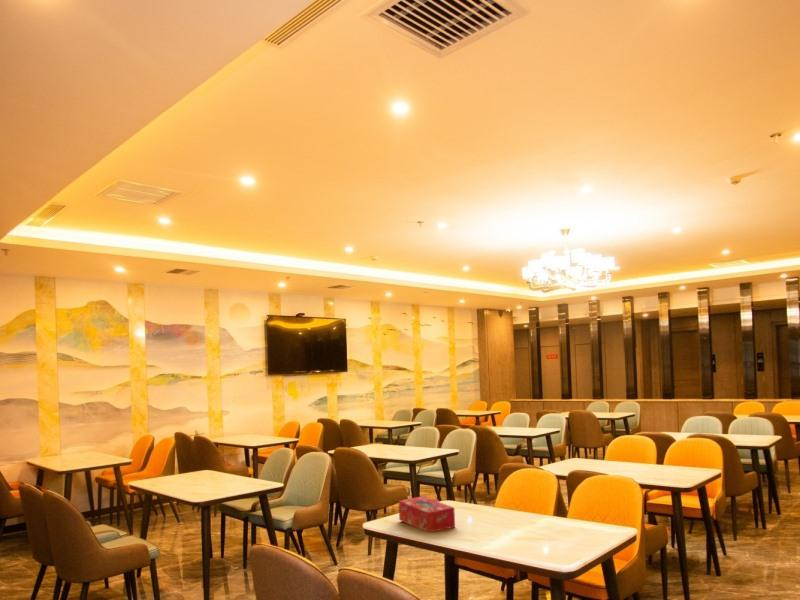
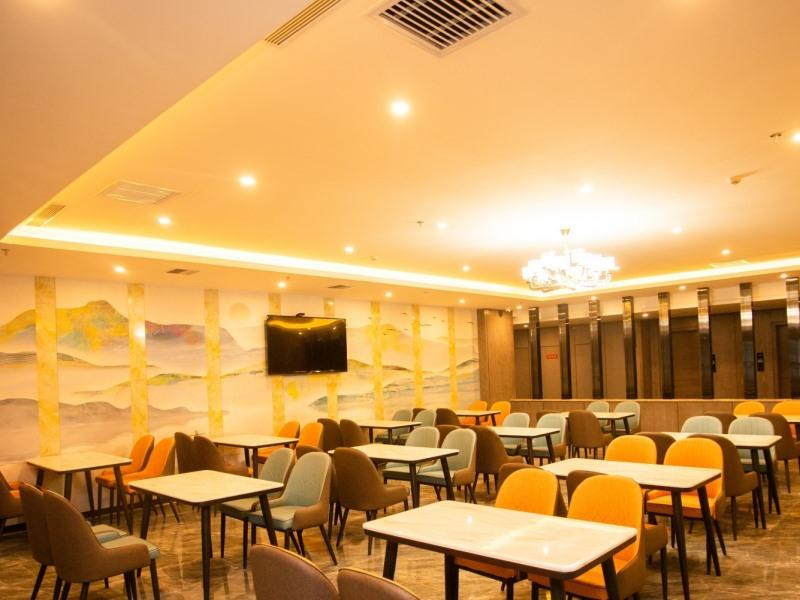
- tissue box [398,495,456,533]
